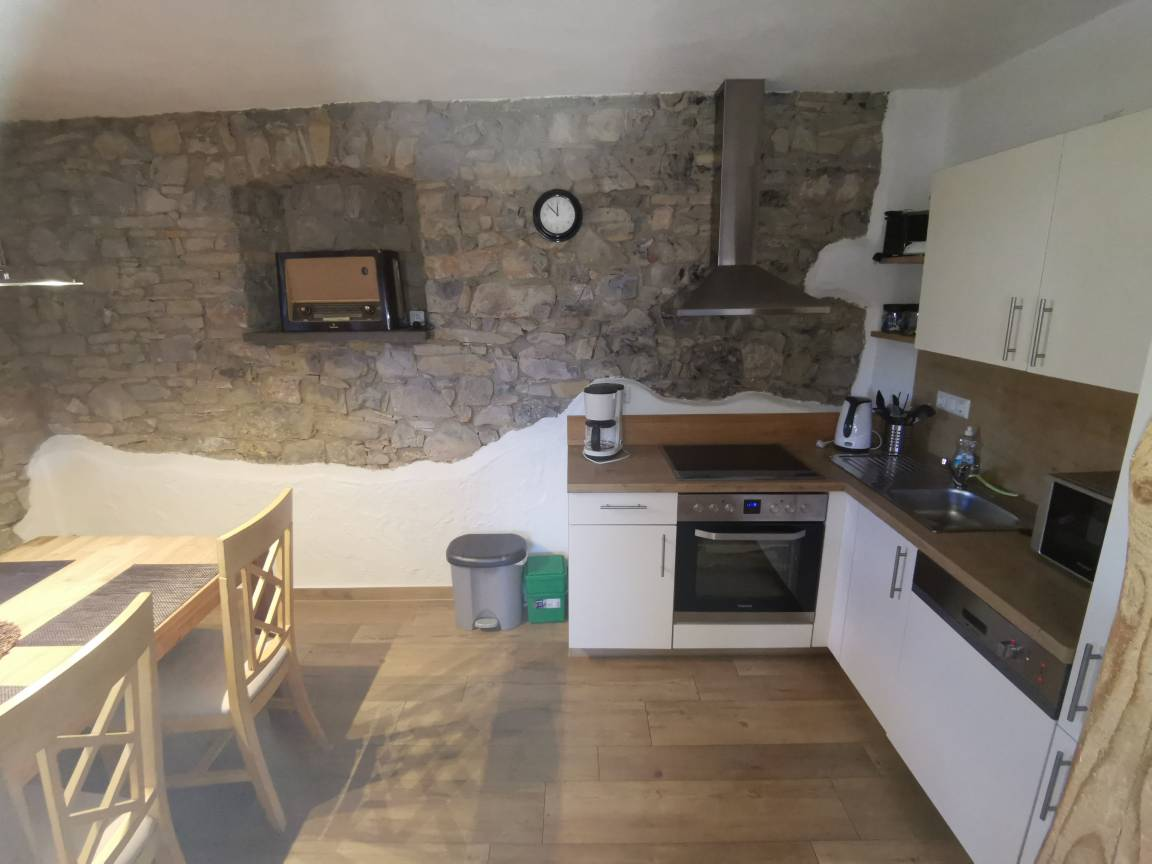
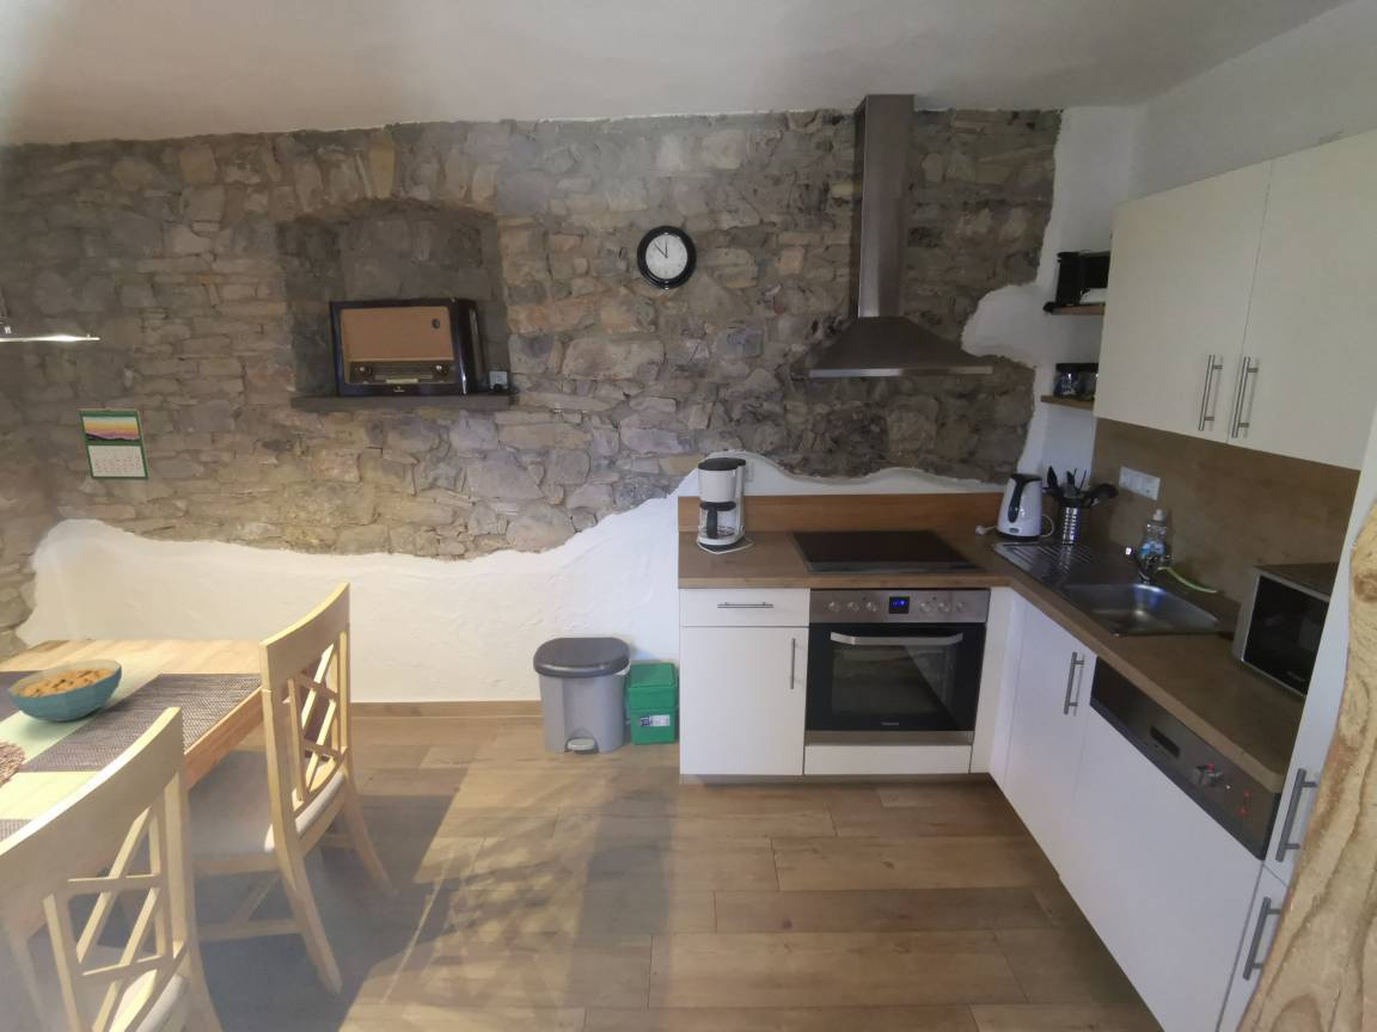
+ calendar [78,406,152,481]
+ cereal bowl [6,658,123,723]
